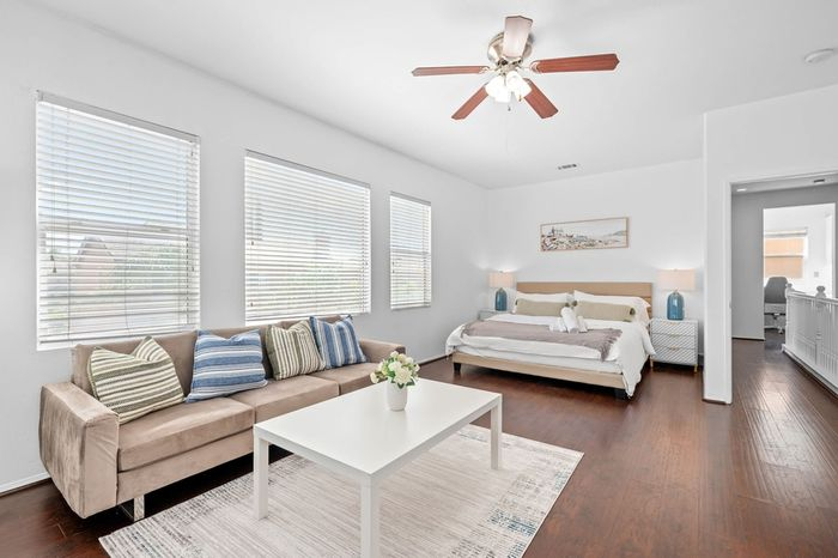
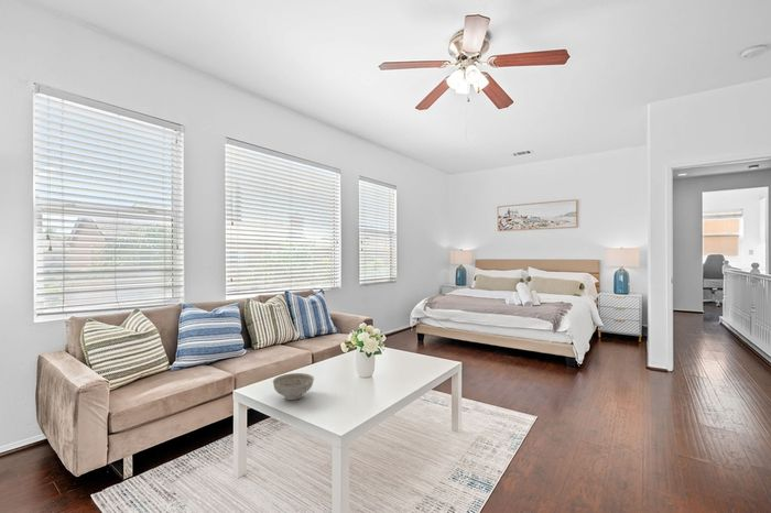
+ decorative bowl [272,372,315,401]
